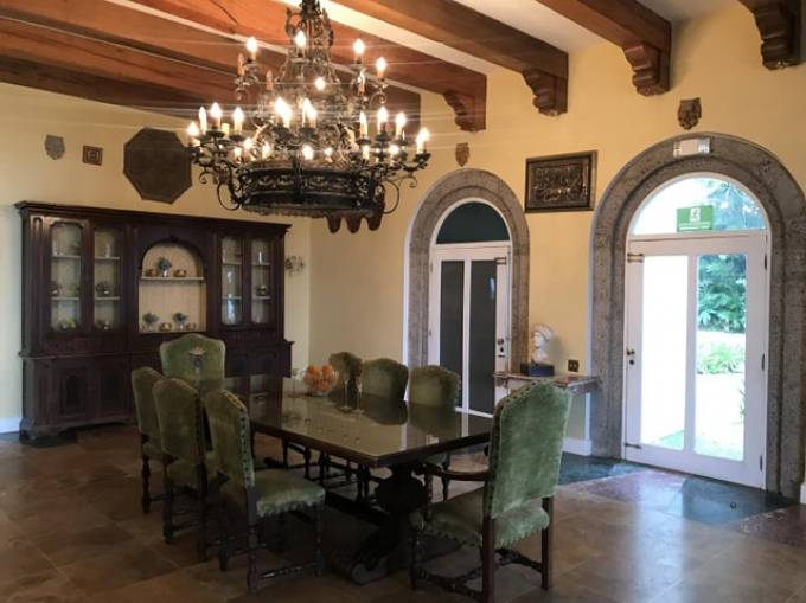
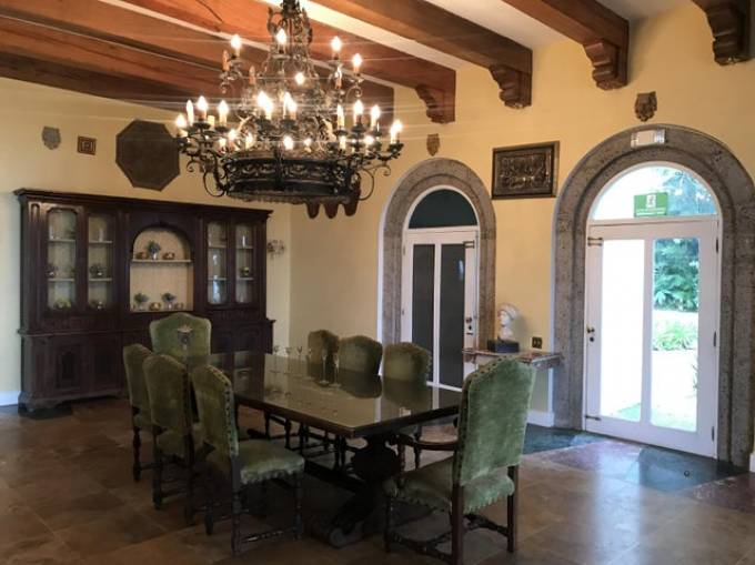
- fruit basket [299,364,340,397]
